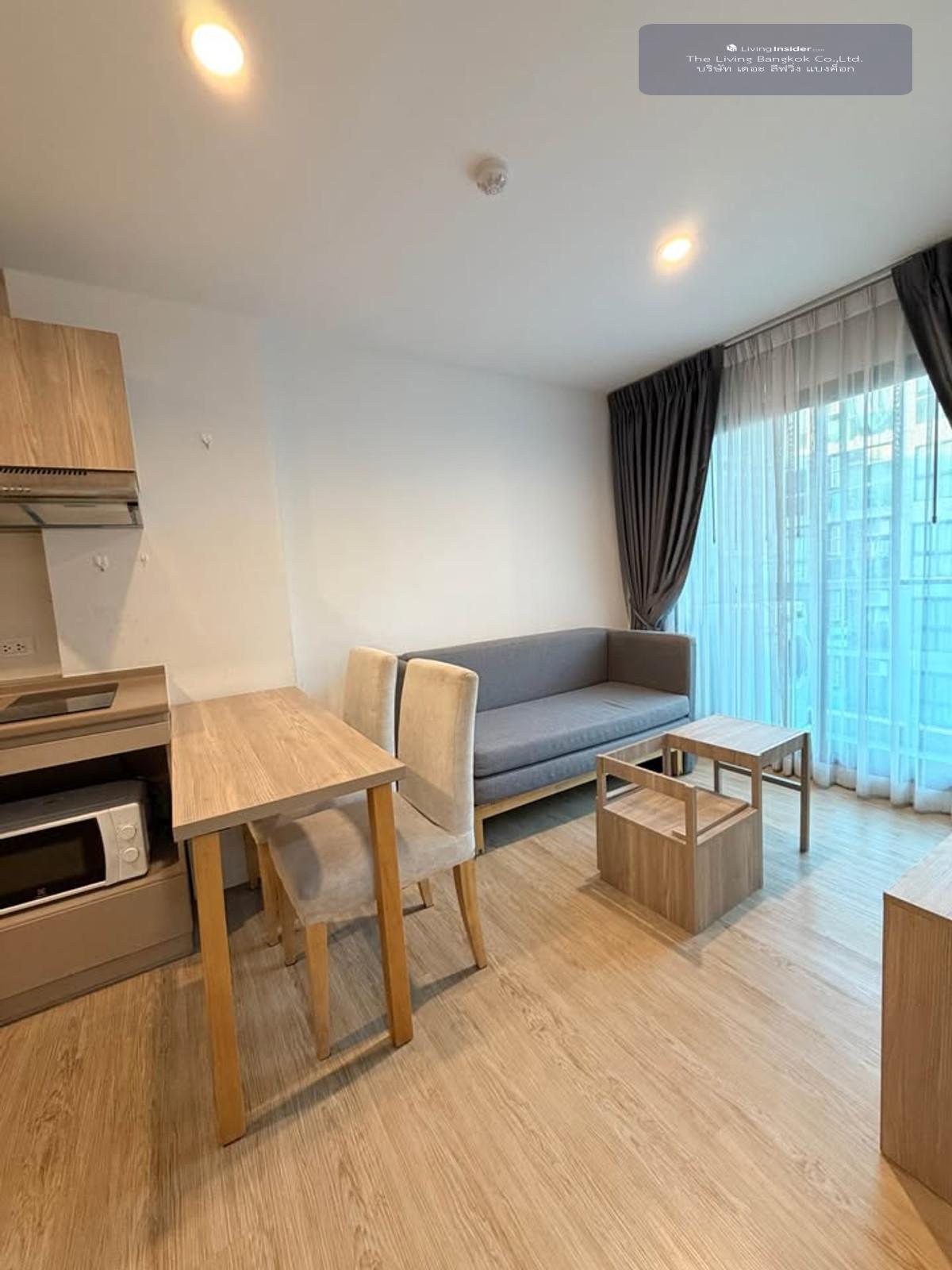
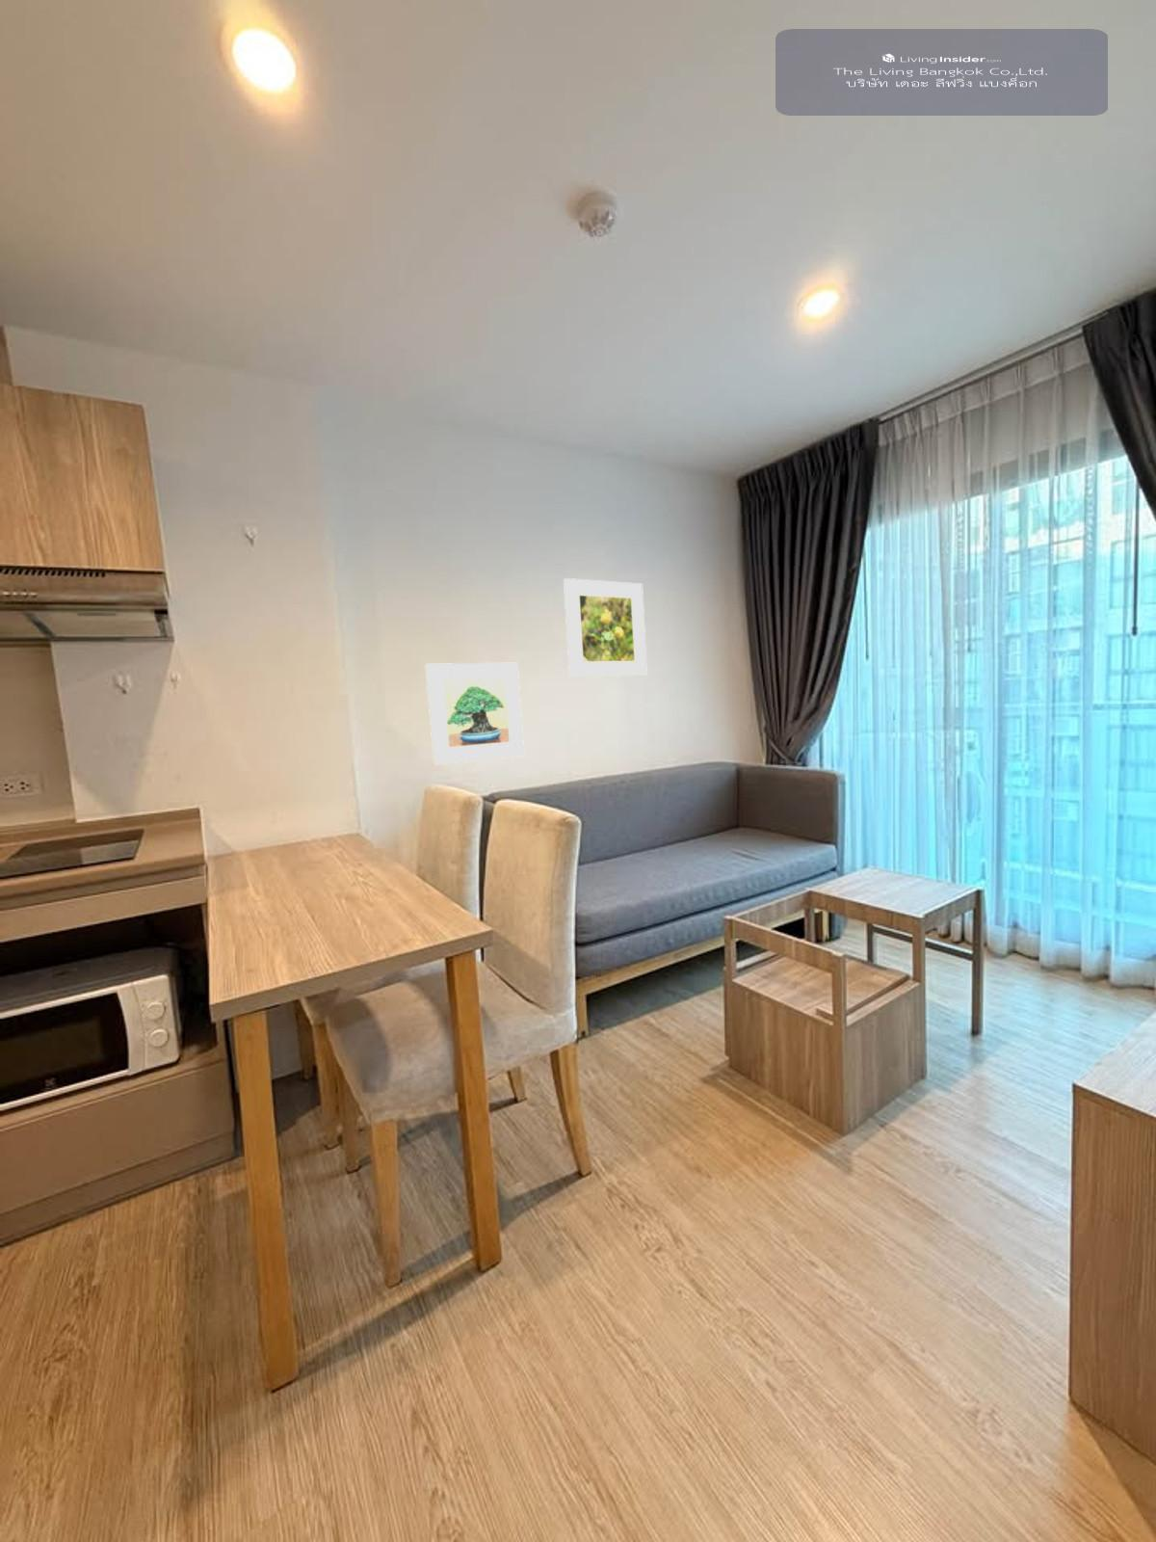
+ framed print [425,662,525,765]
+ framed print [562,577,648,679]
